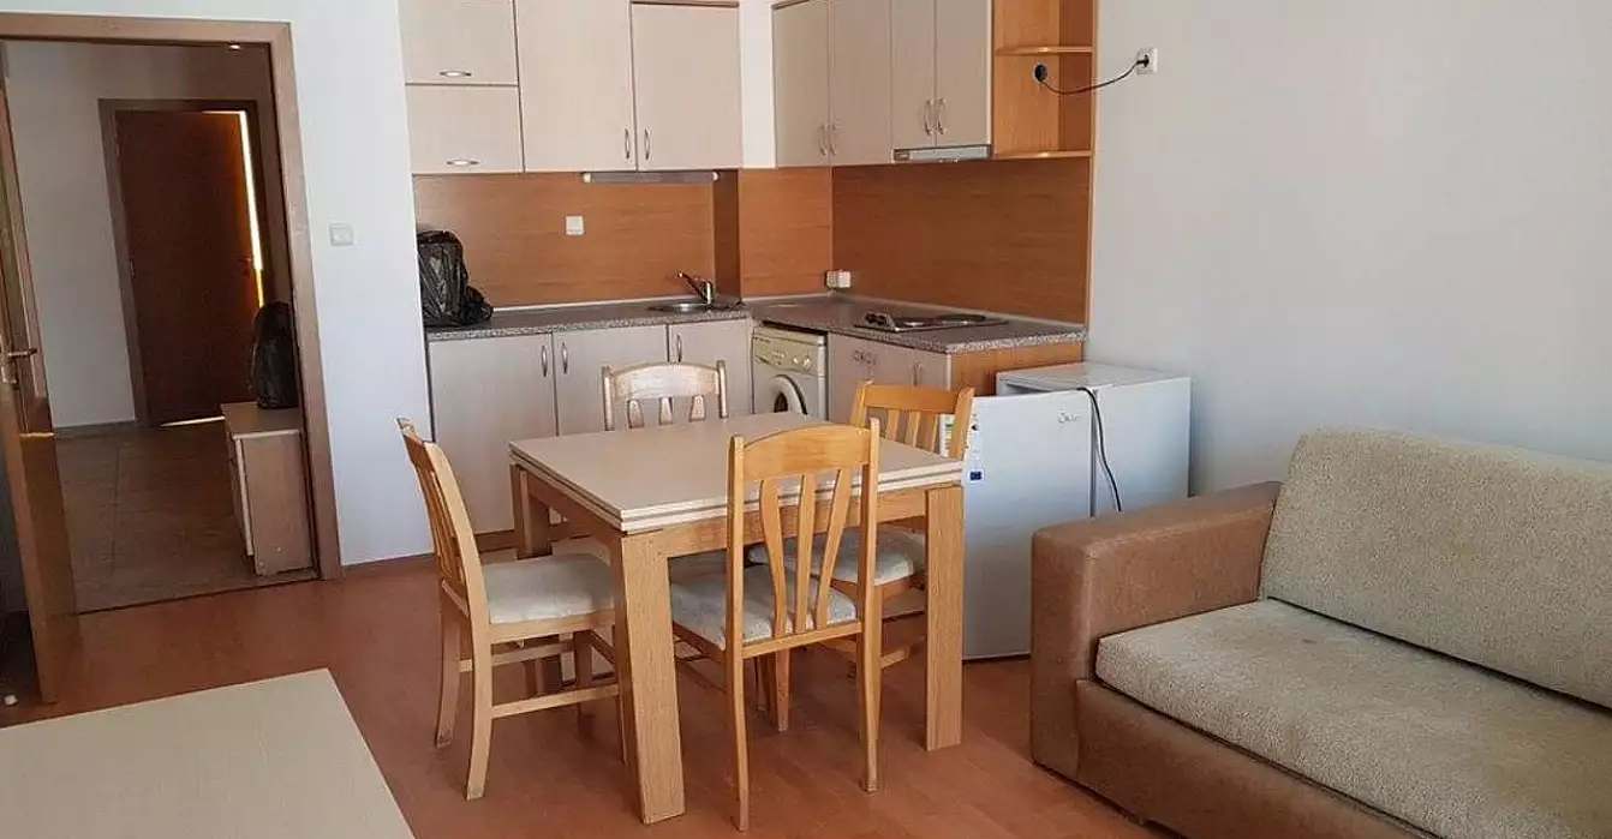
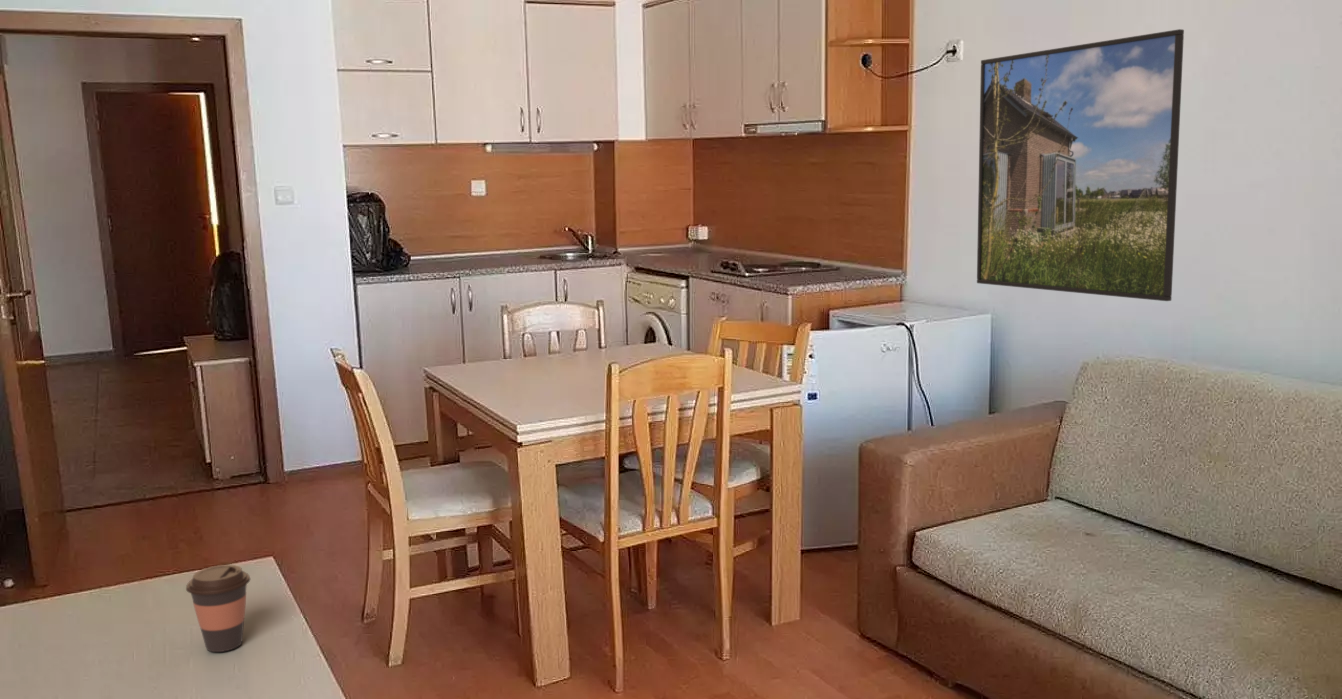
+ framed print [976,28,1185,302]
+ coffee cup [185,564,251,653]
